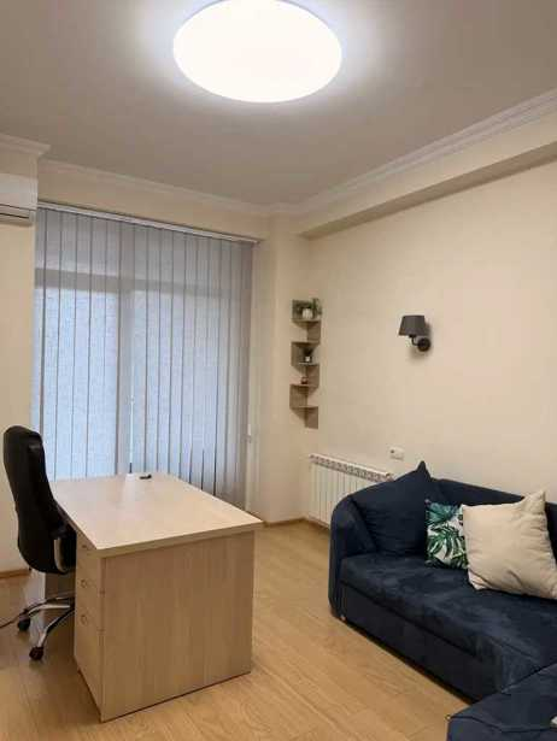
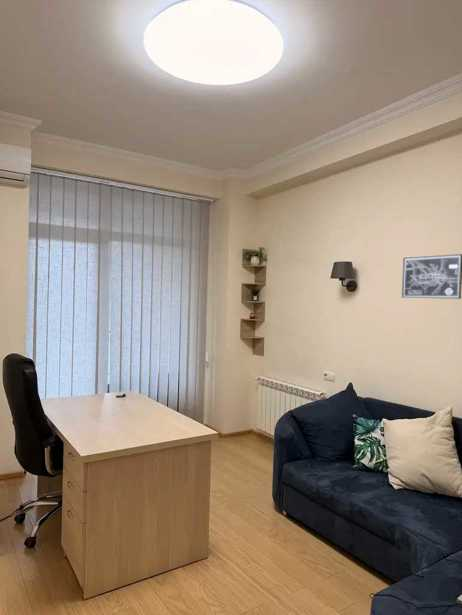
+ wall art [401,253,462,300]
